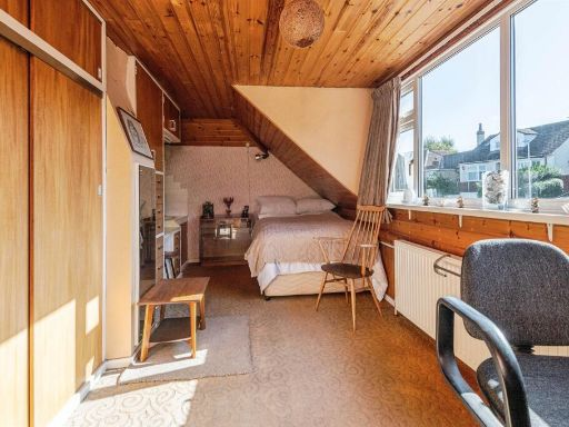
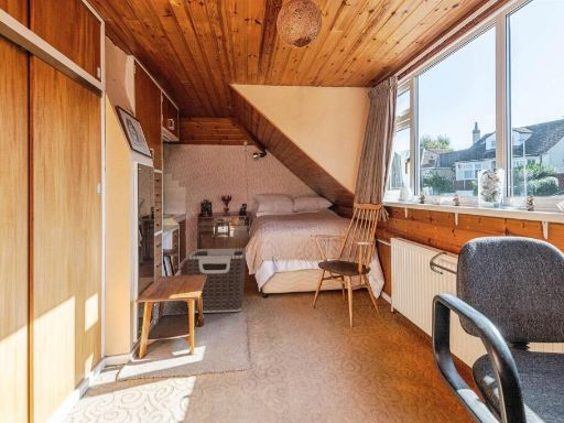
+ clothes hamper [185,248,247,314]
